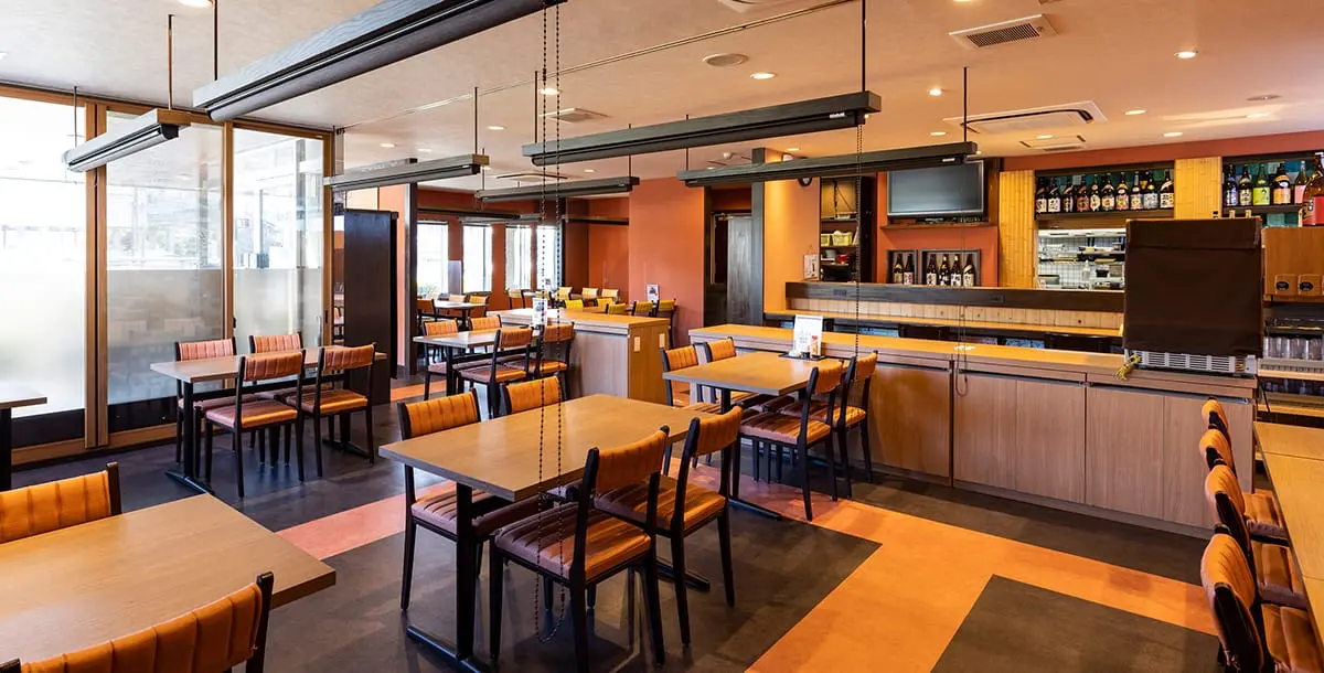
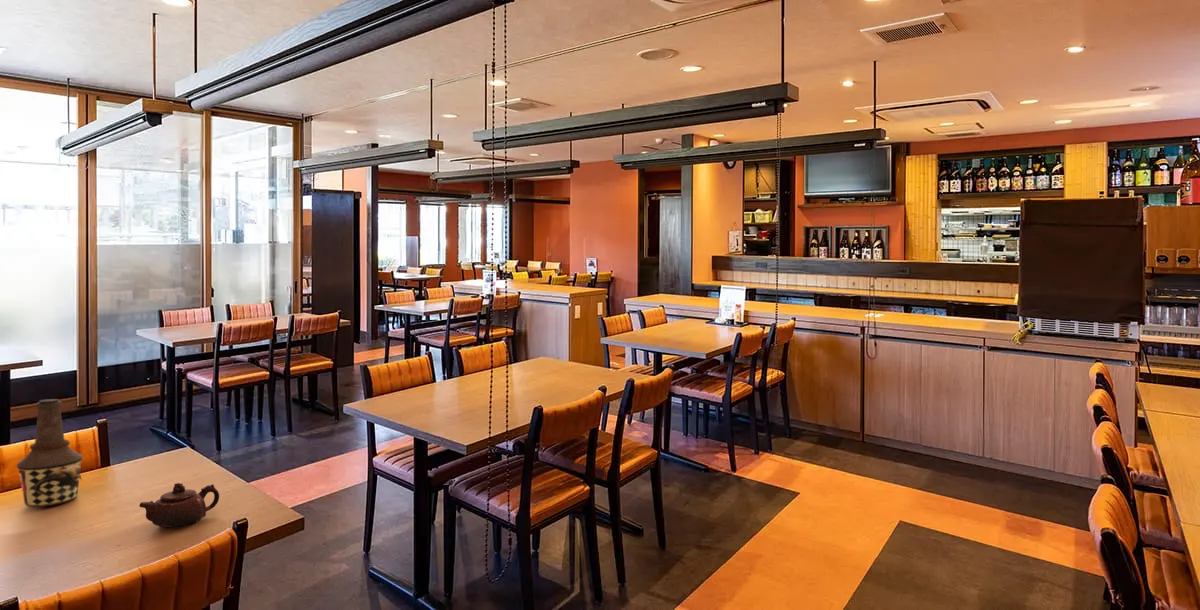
+ teapot [138,482,220,530]
+ bottle [15,398,84,508]
